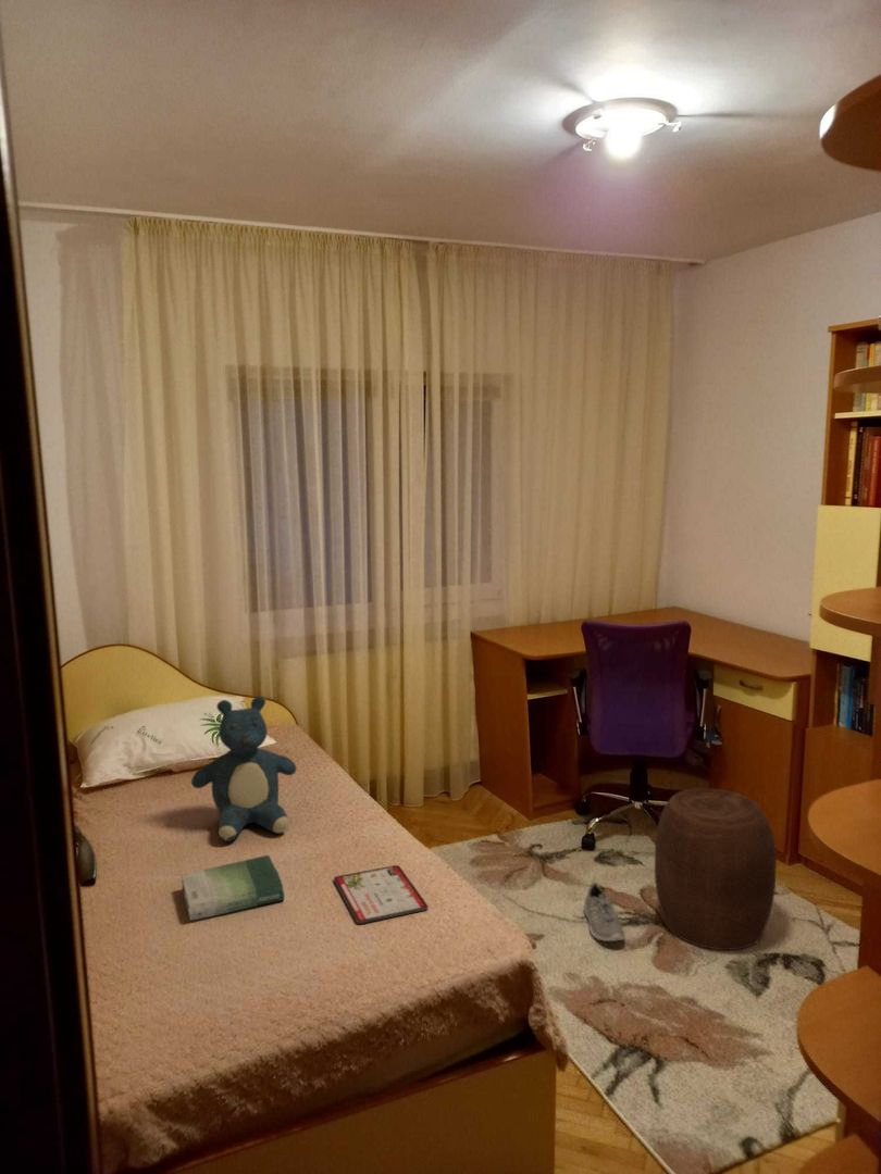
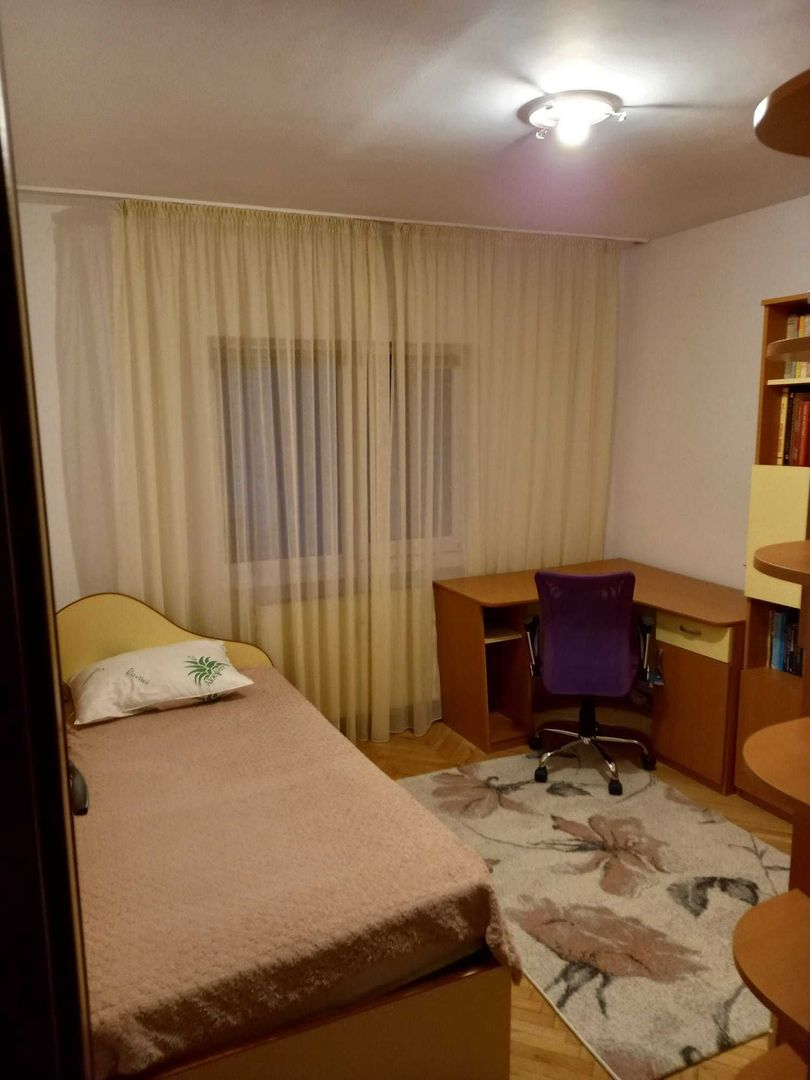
- sneaker [583,882,626,942]
- teddy bear [190,695,297,842]
- book [181,854,286,922]
- stool [654,787,778,951]
- tablet [333,864,430,924]
